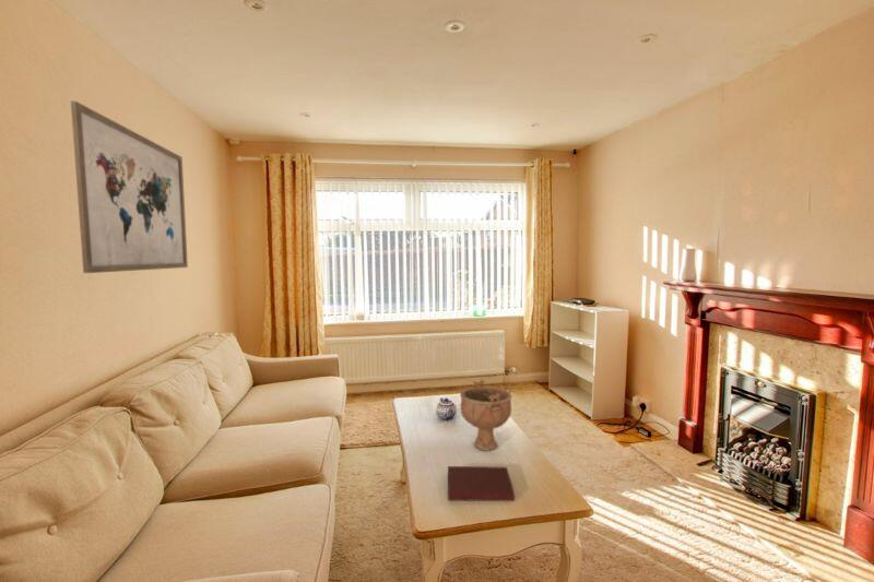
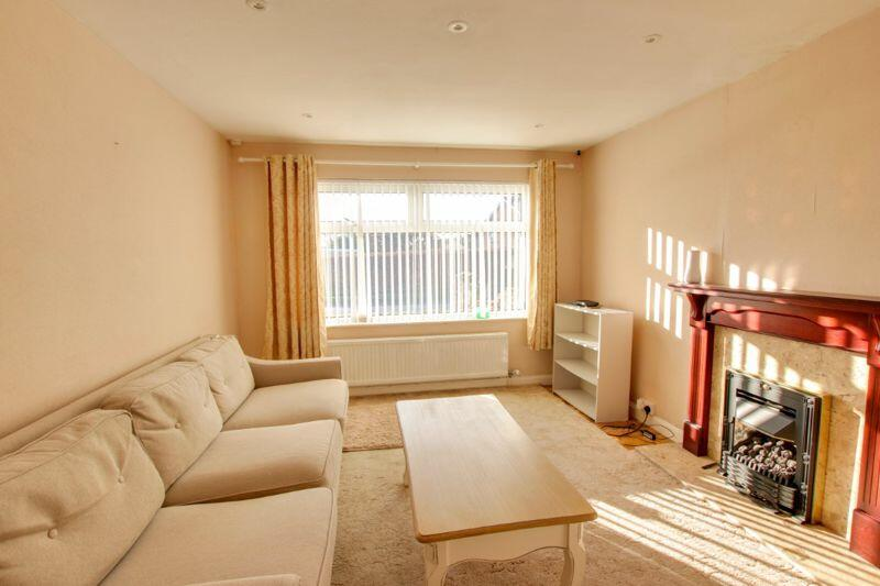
- notebook [447,465,516,502]
- wall art [70,99,189,274]
- decorative bowl [459,379,512,452]
- teapot [435,396,458,421]
